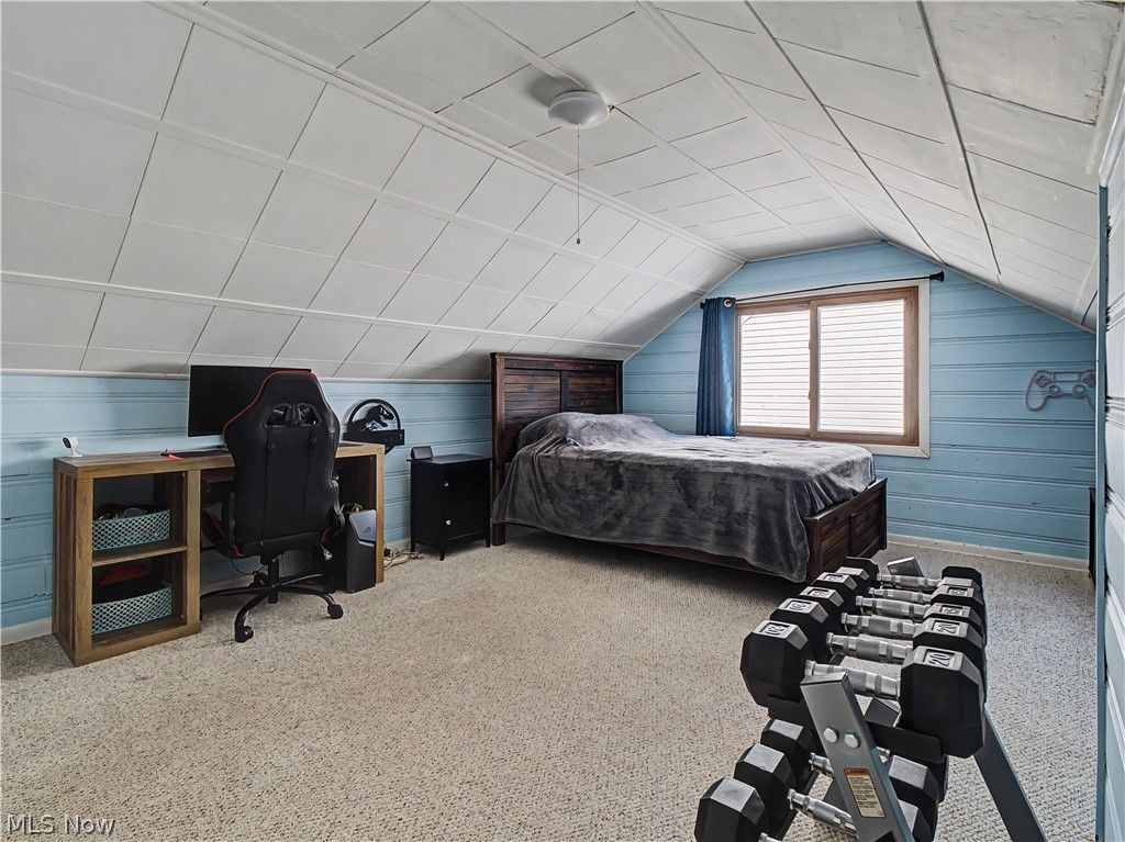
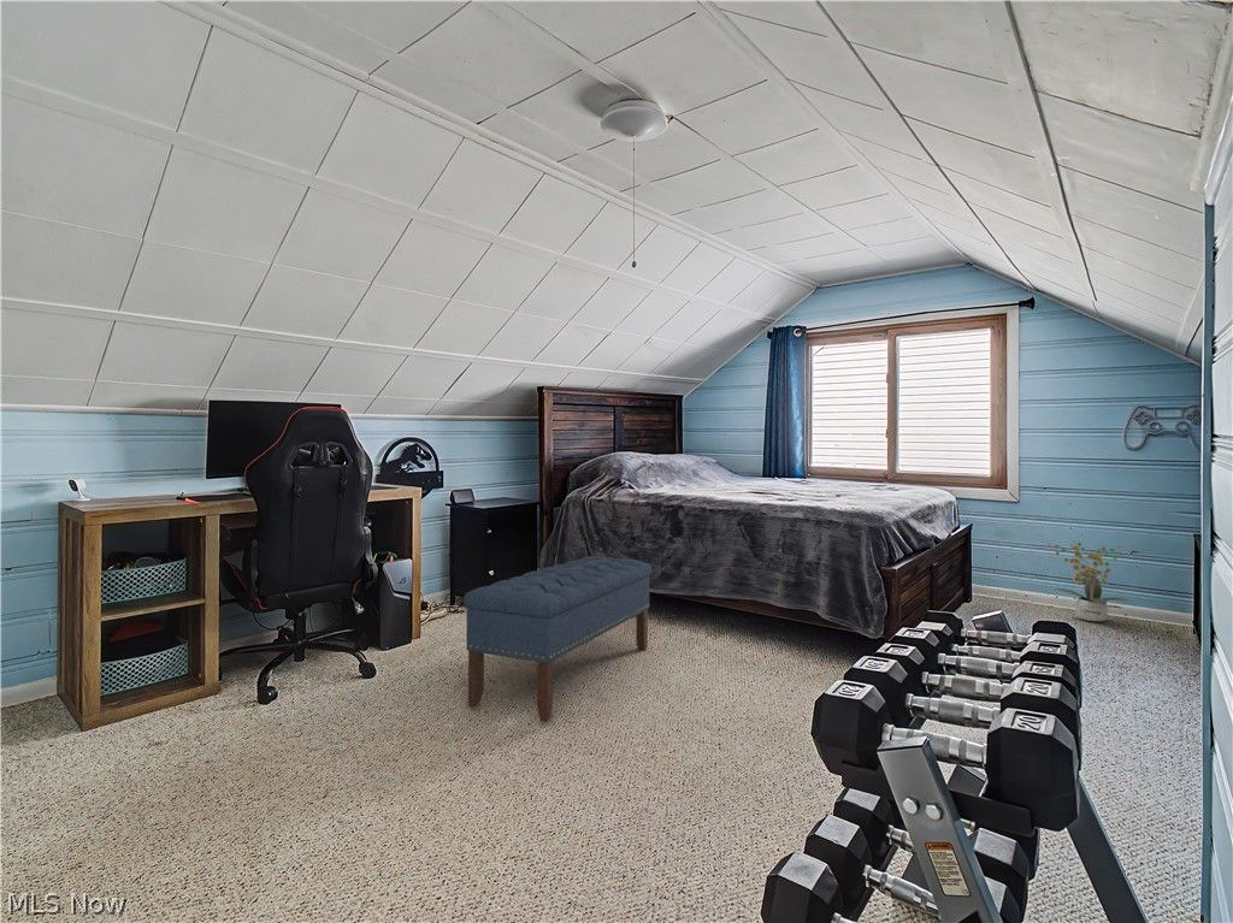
+ potted plant [1048,540,1131,622]
+ bench [462,555,653,723]
